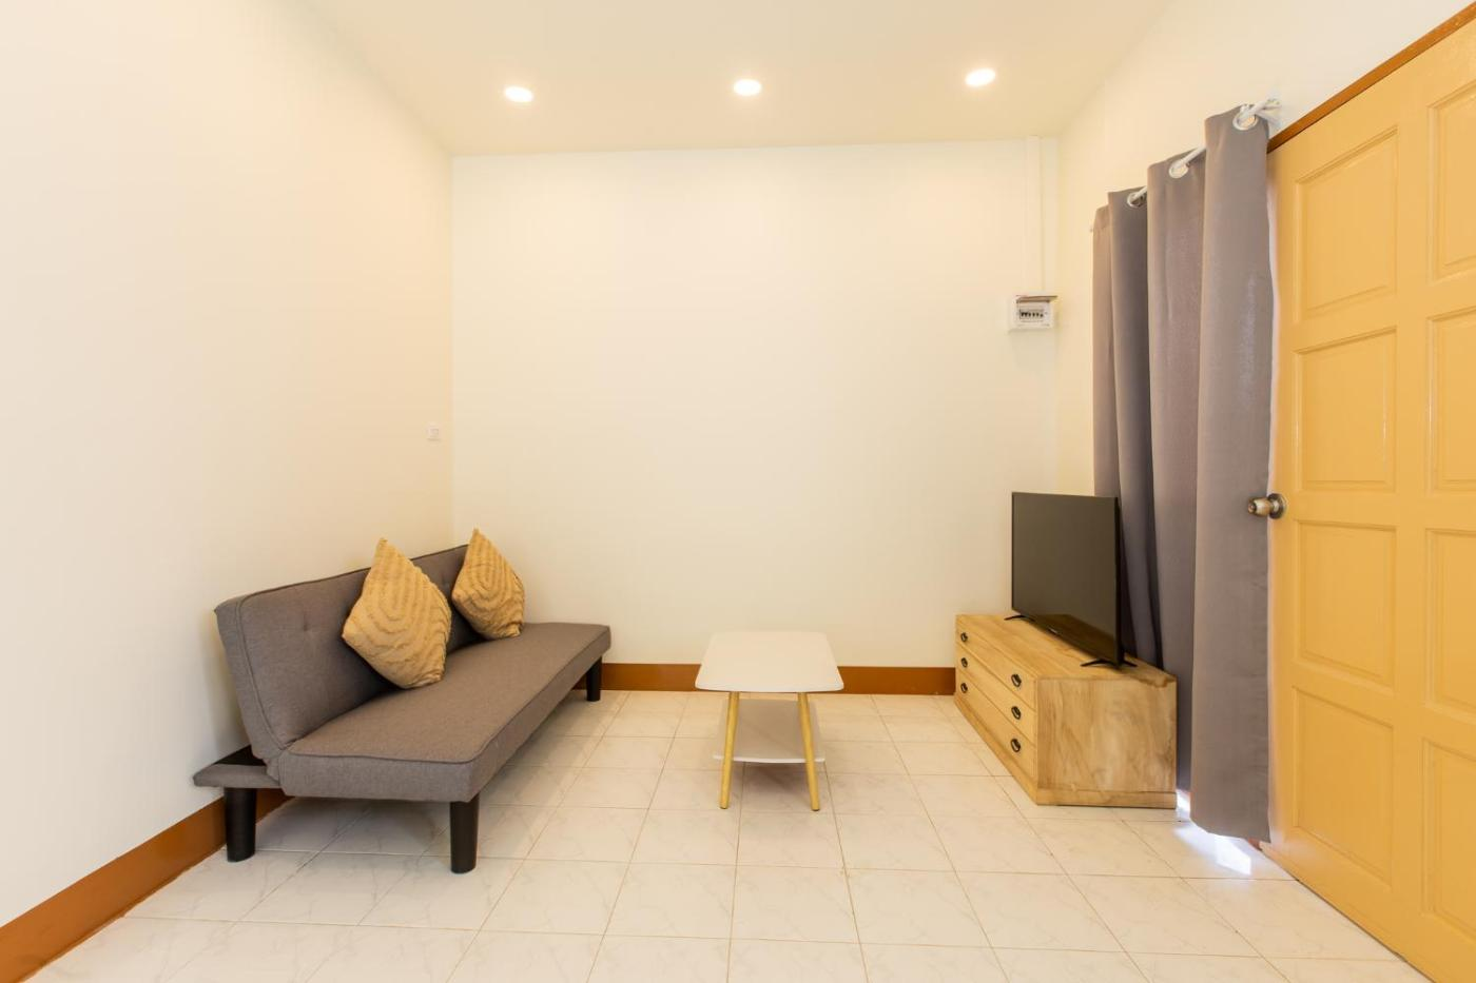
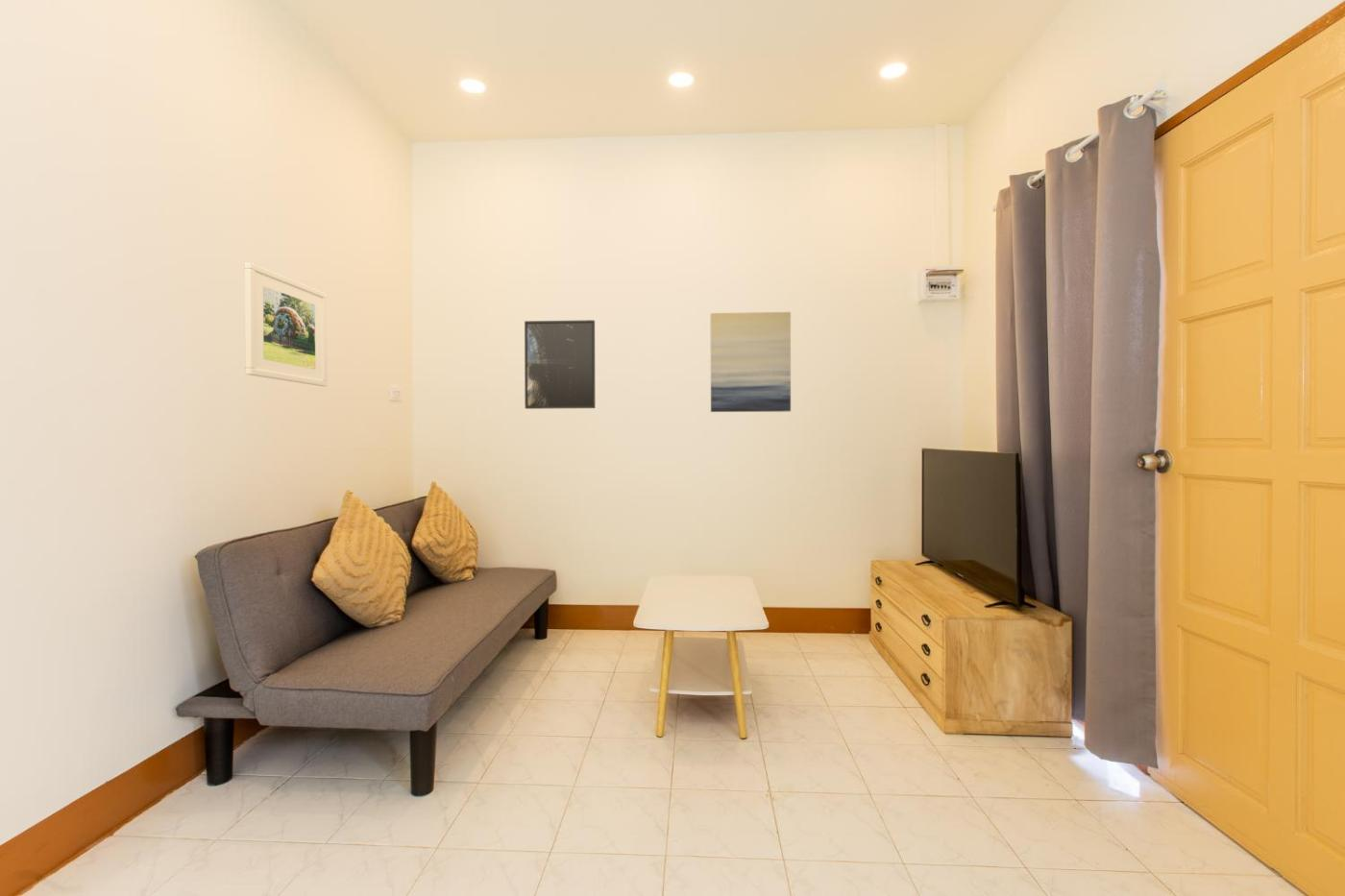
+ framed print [524,319,597,410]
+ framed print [243,261,328,387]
+ wall art [710,311,792,413]
